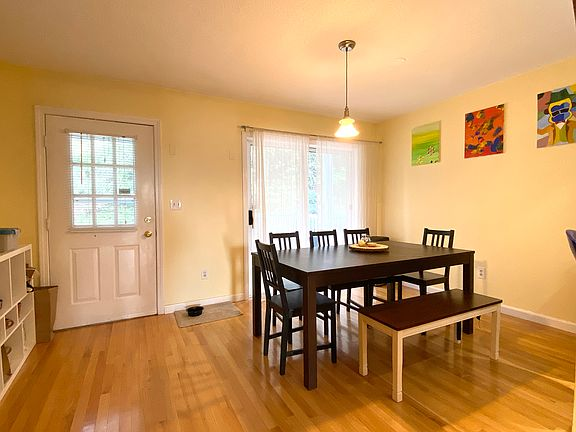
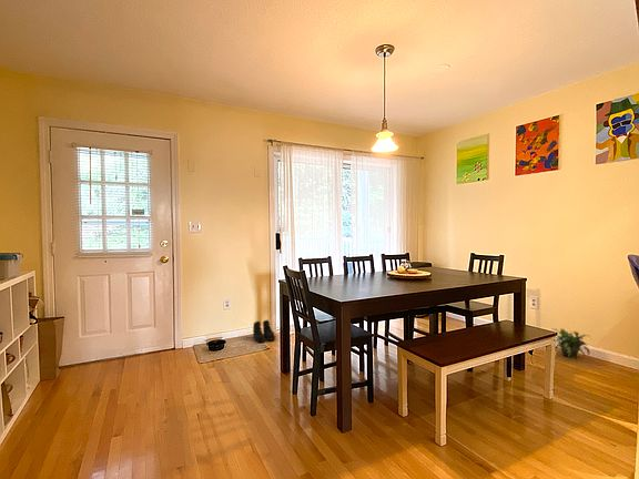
+ boots [252,319,276,344]
+ potted plant [552,327,591,360]
